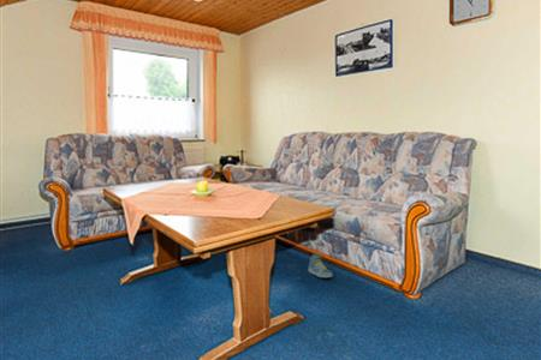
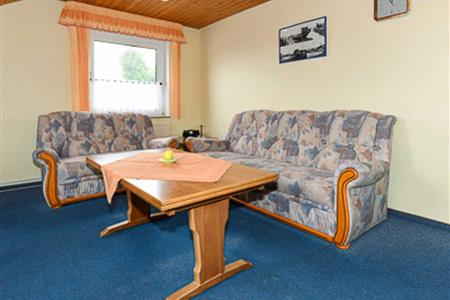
- sneaker [308,252,334,278]
